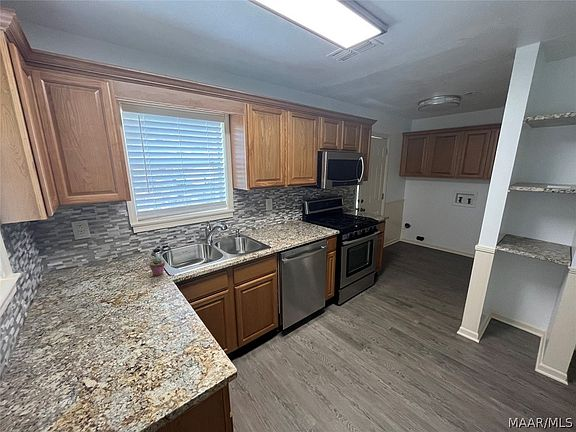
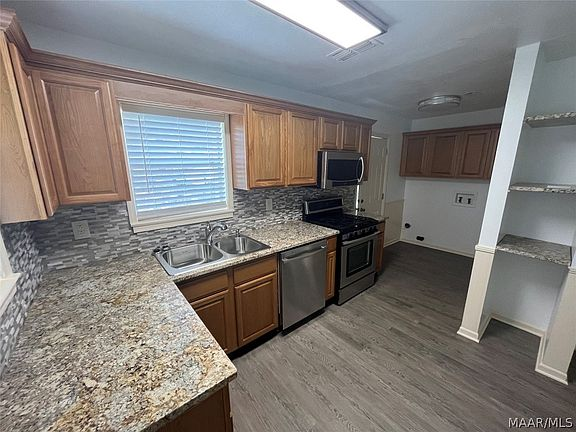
- potted succulent [148,256,166,277]
